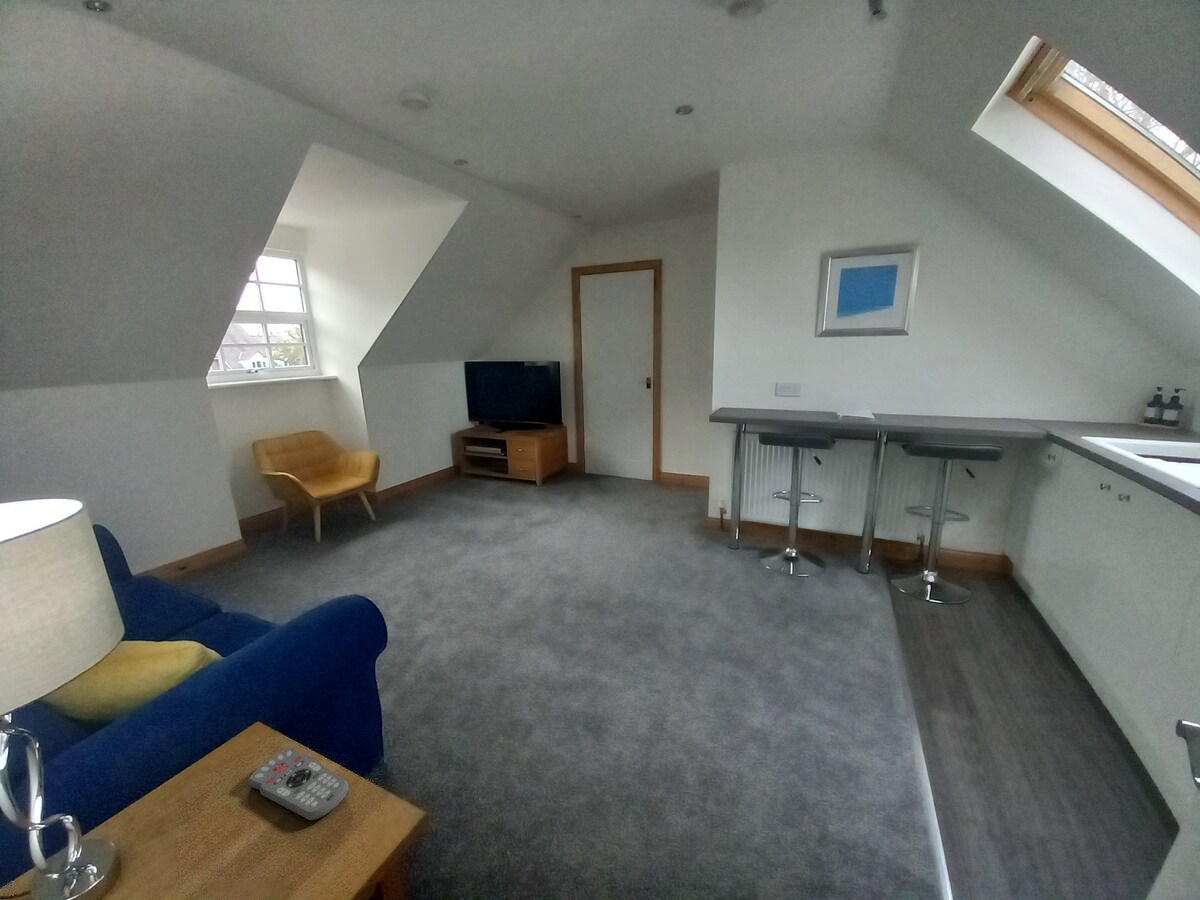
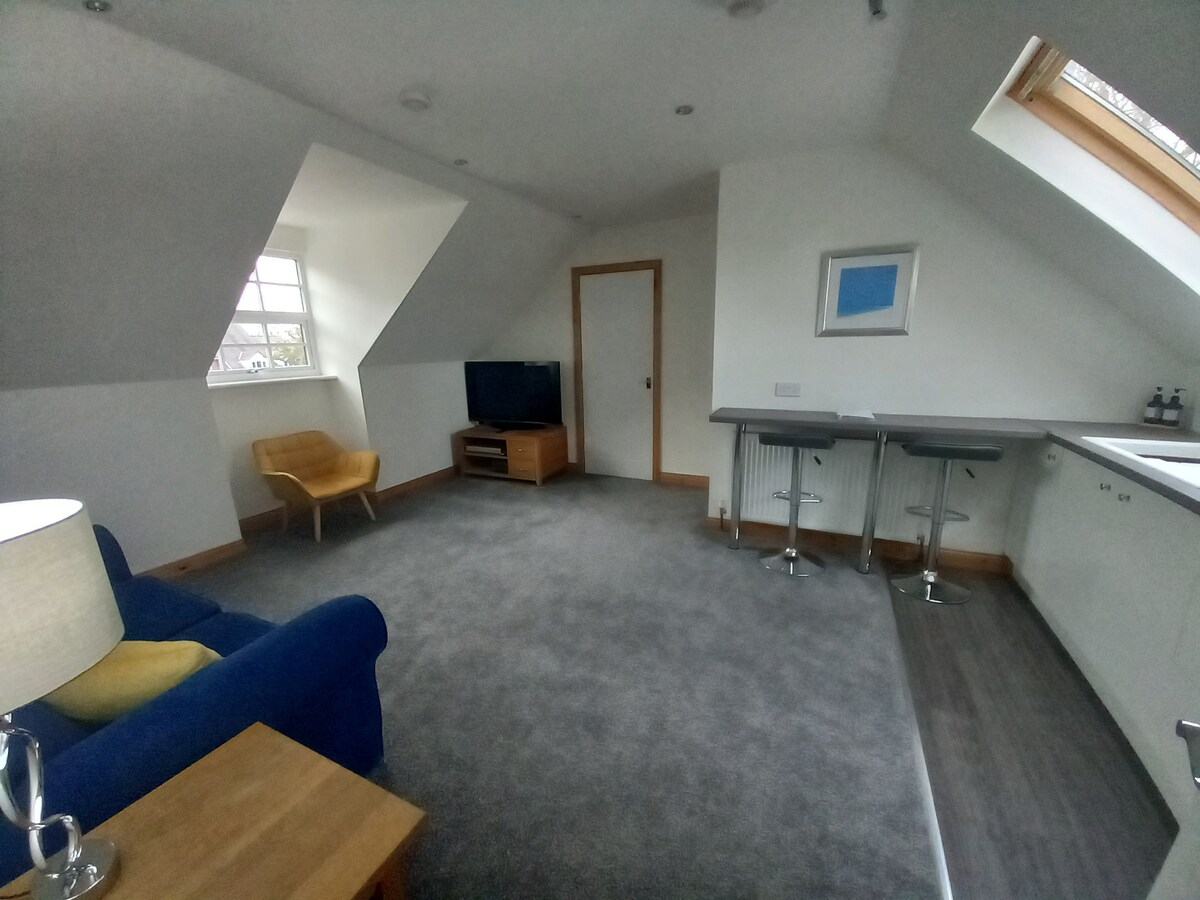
- remote control [247,746,350,821]
